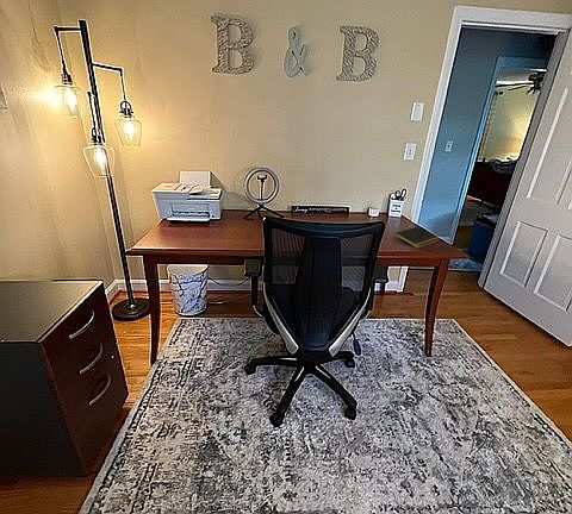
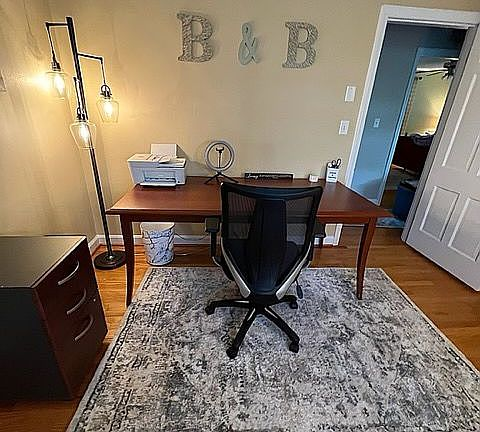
- notepad [392,226,440,250]
